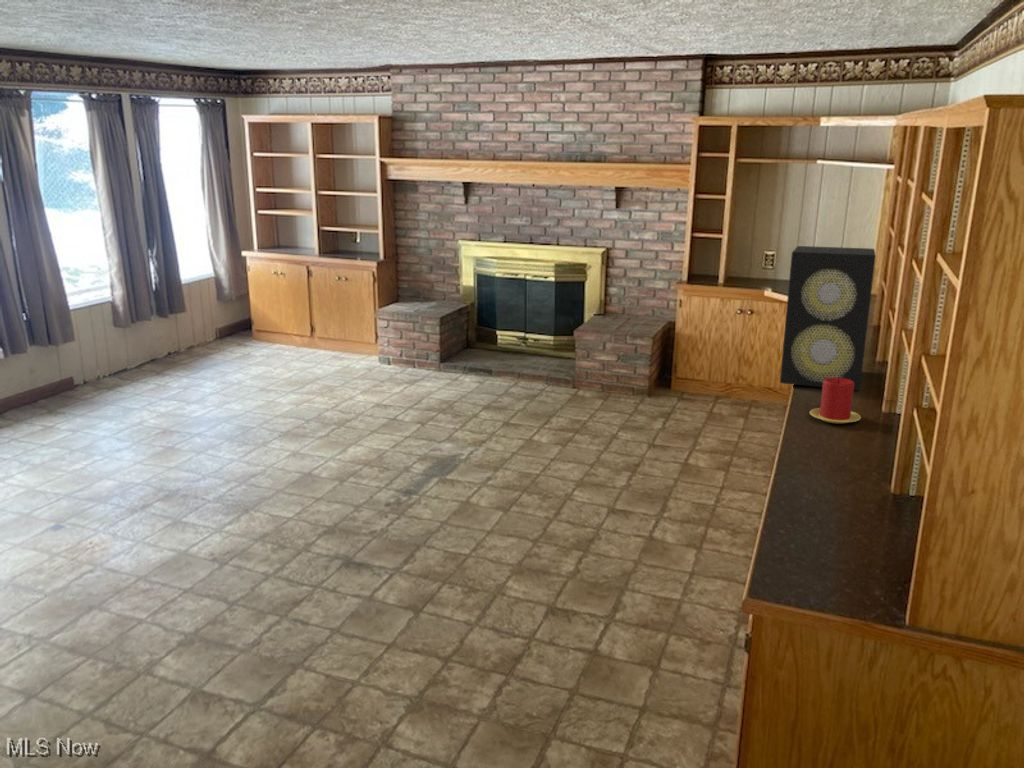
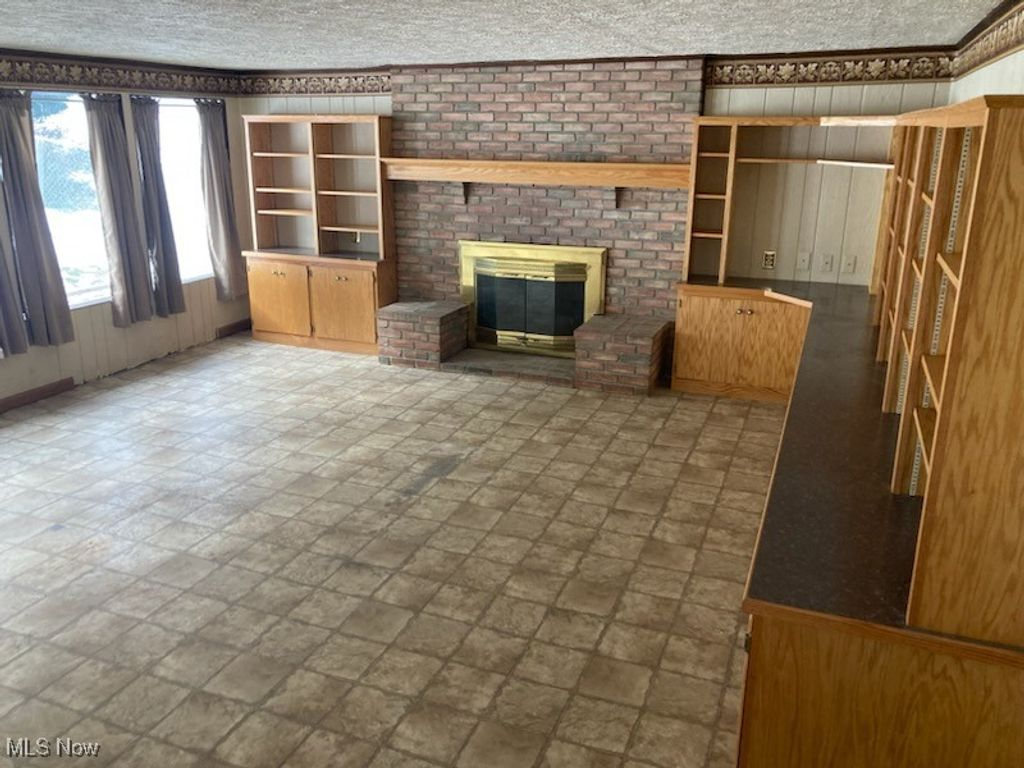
- speaker [779,245,877,392]
- candle [809,377,862,424]
